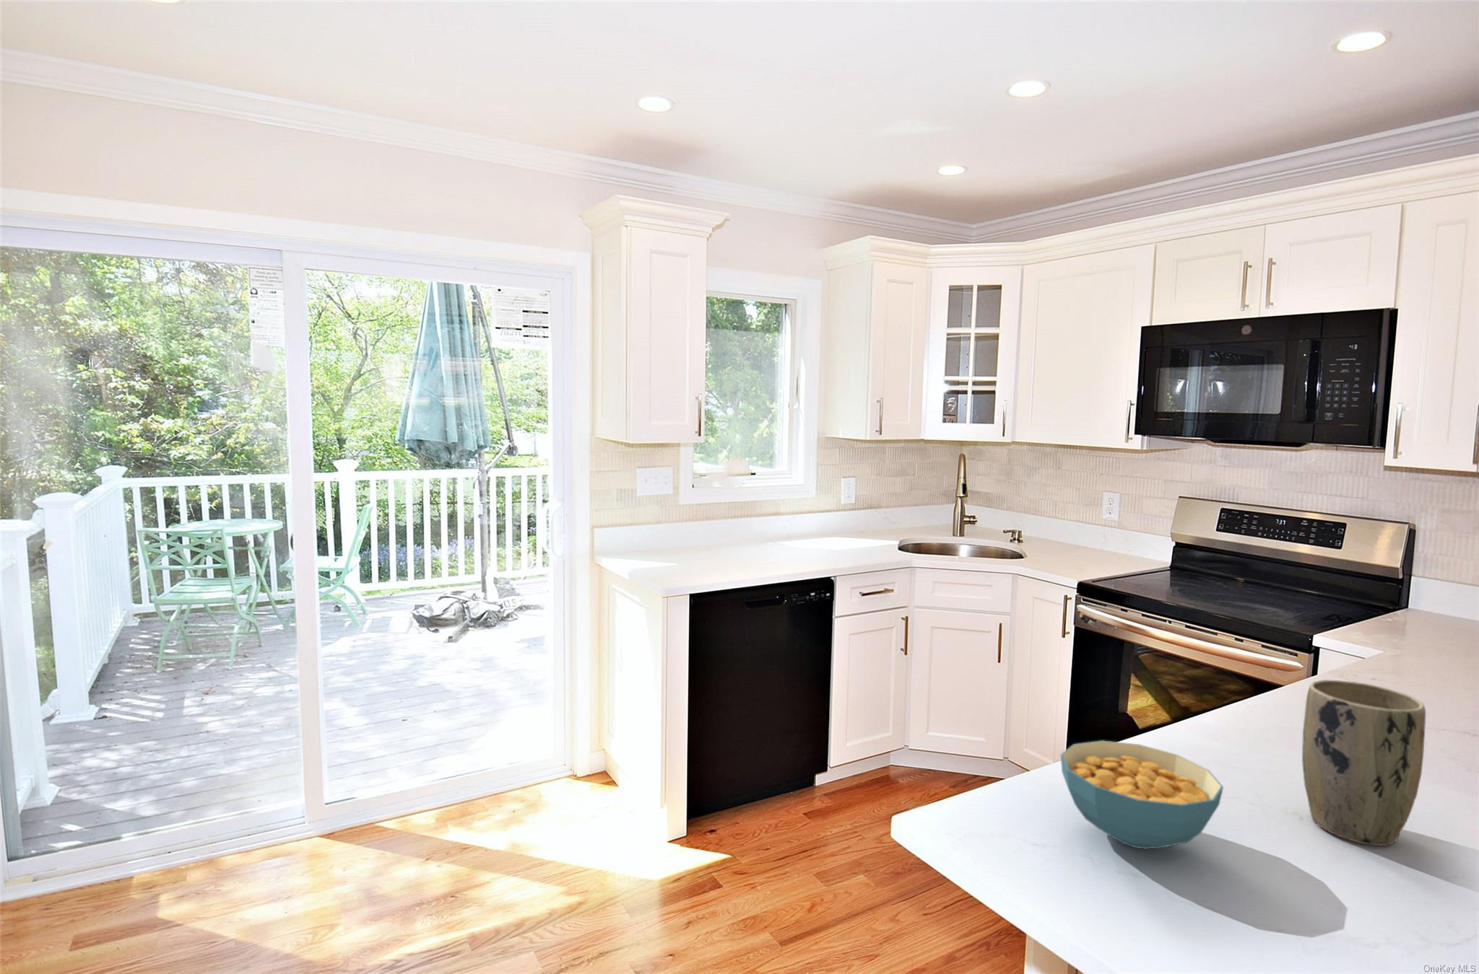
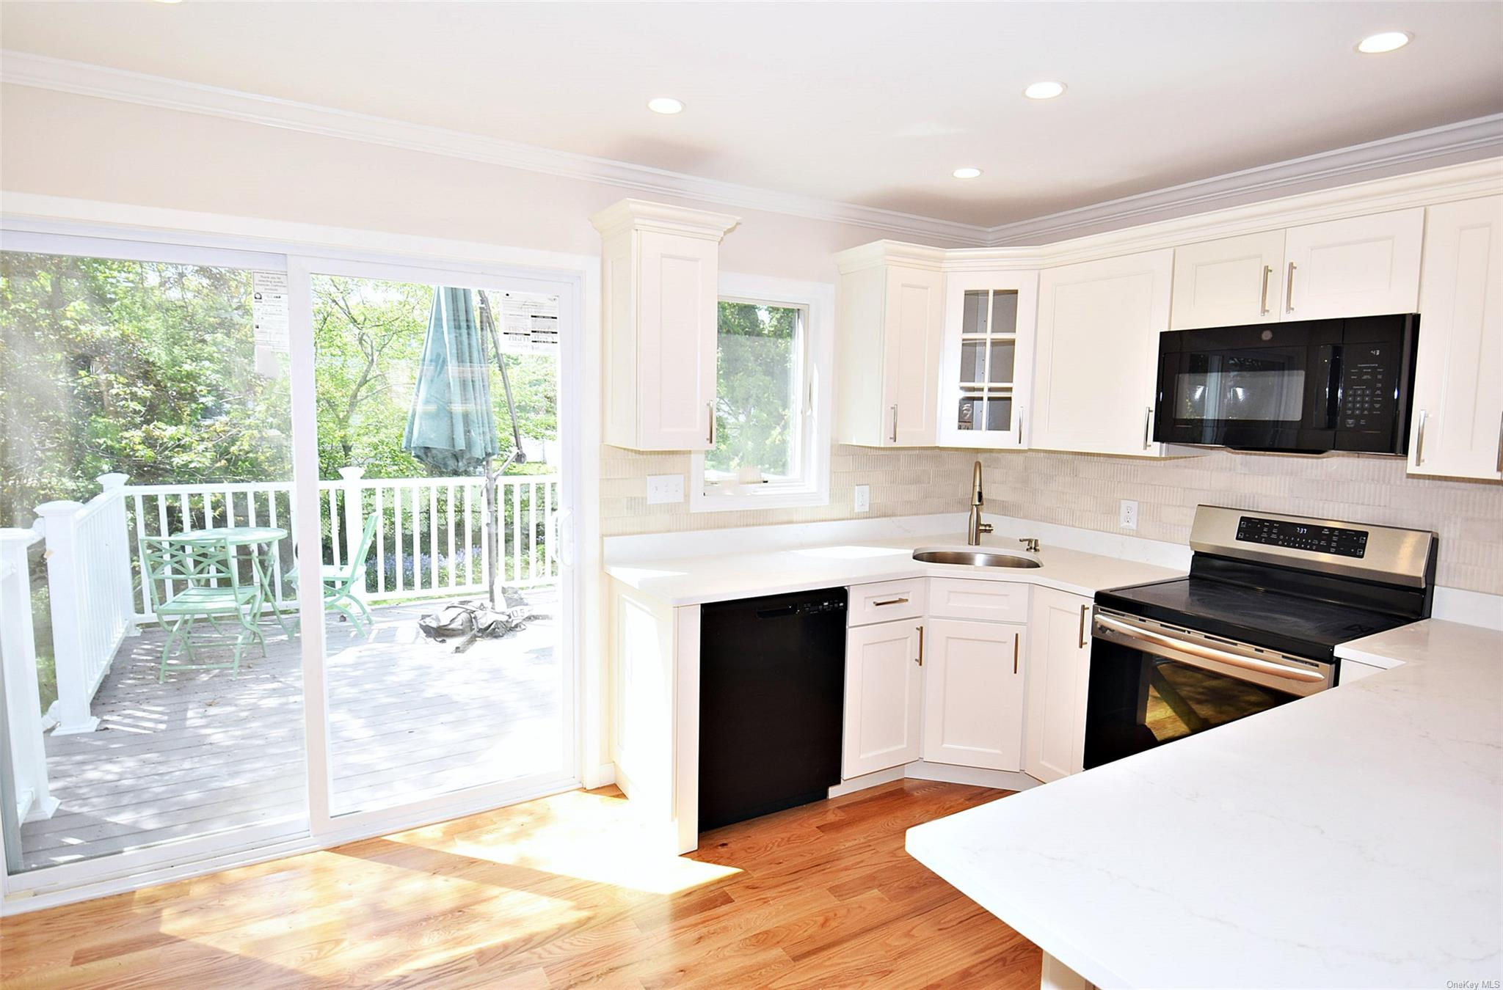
- cereal bowl [1060,739,1225,850]
- plant pot [1302,679,1427,847]
